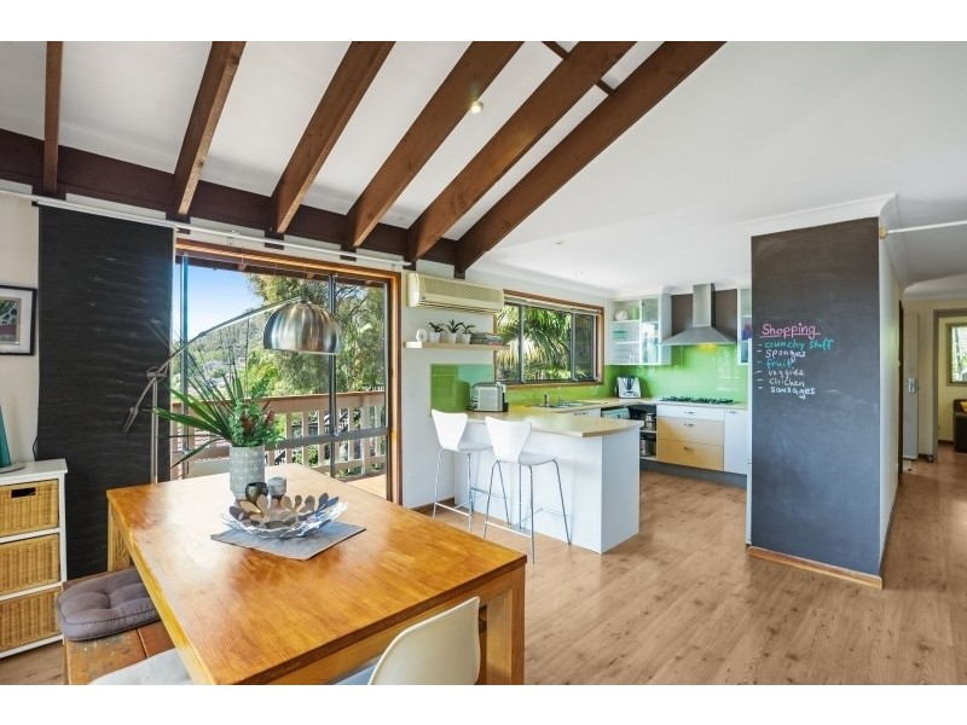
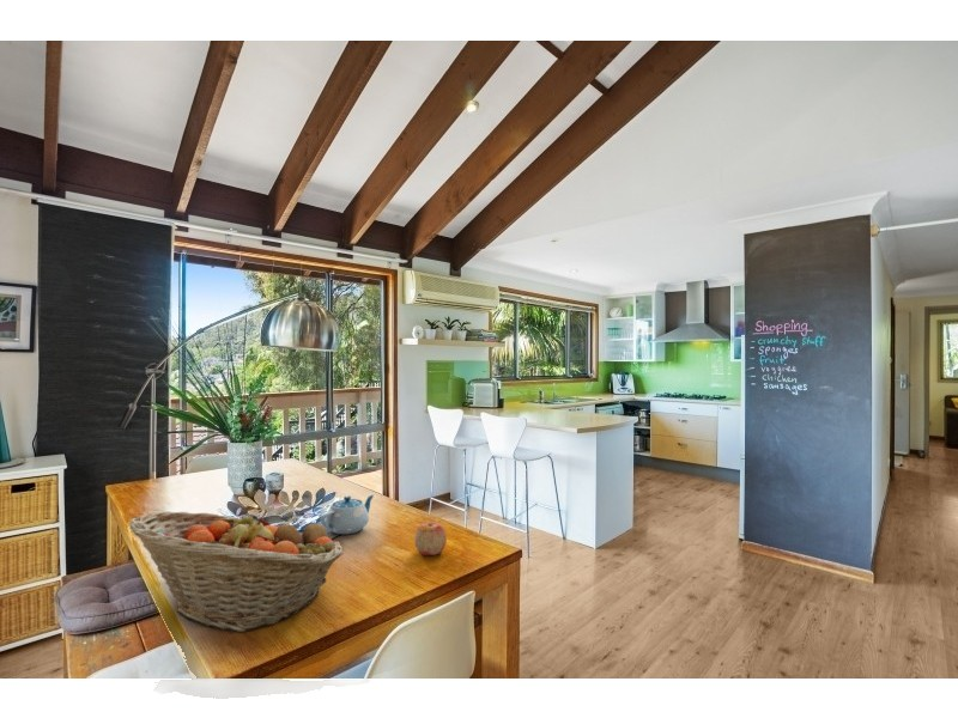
+ chinaware [320,494,375,535]
+ apple [413,521,448,556]
+ fruit basket [128,509,345,633]
